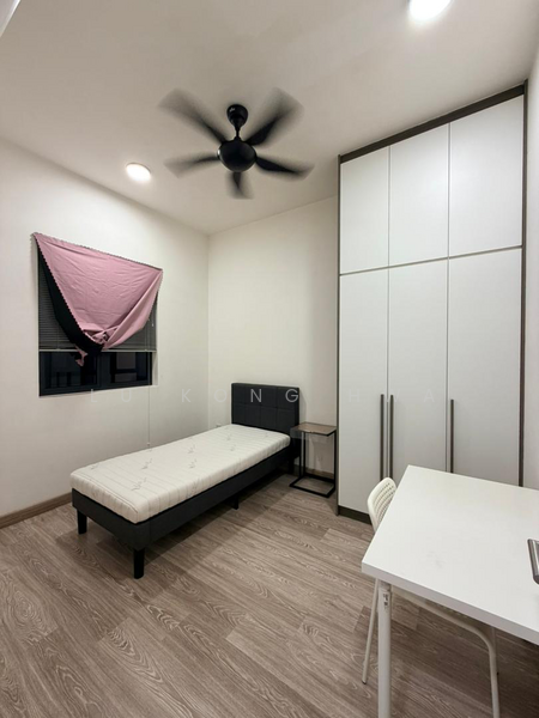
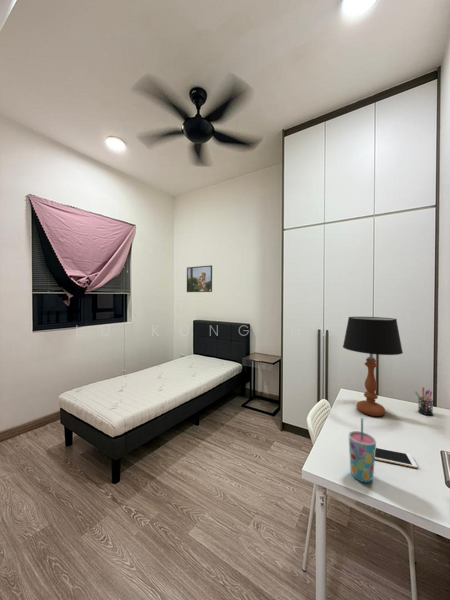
+ cup [348,417,377,484]
+ cell phone [375,446,418,469]
+ table lamp [342,316,404,417]
+ pen holder [414,386,434,416]
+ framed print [186,264,213,293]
